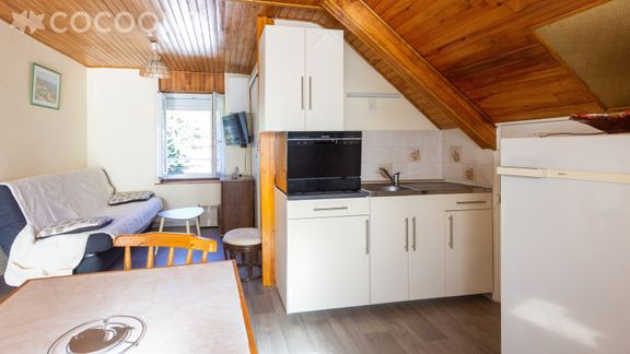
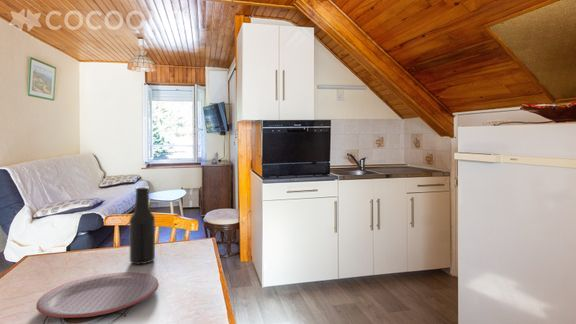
+ beer bottle [128,186,156,265]
+ plate [35,271,160,319]
